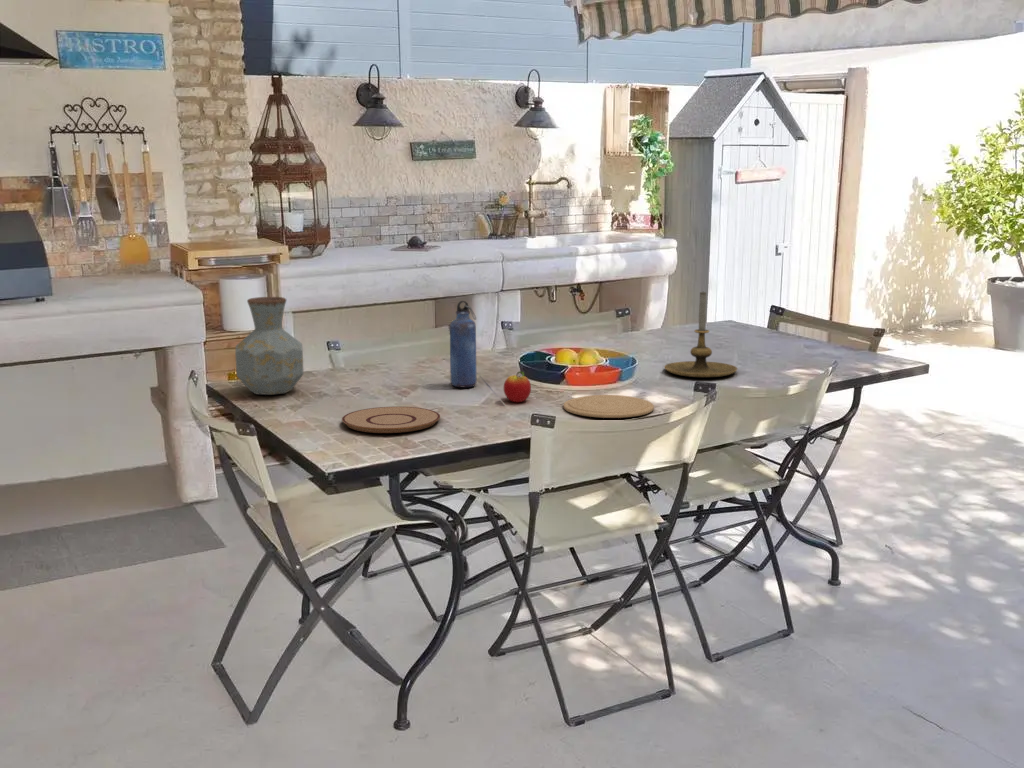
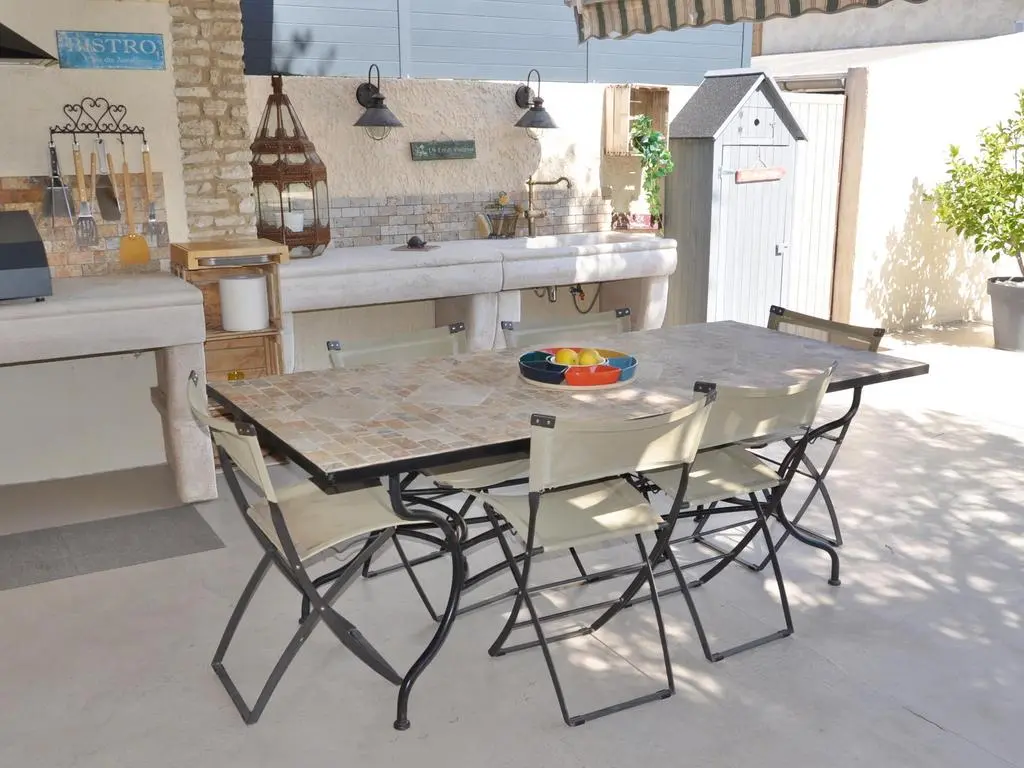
- plate [341,406,441,434]
- vase [234,296,304,396]
- water bottle [449,300,477,389]
- apple [503,370,532,403]
- plate [563,394,655,419]
- candle holder [663,291,738,378]
